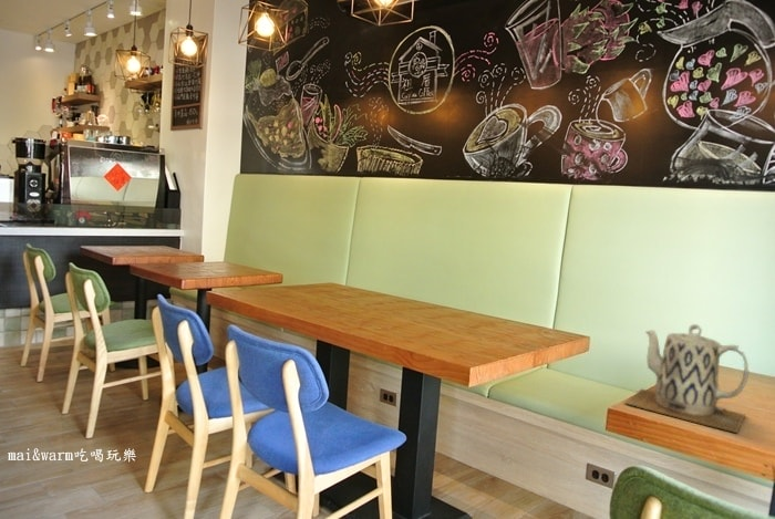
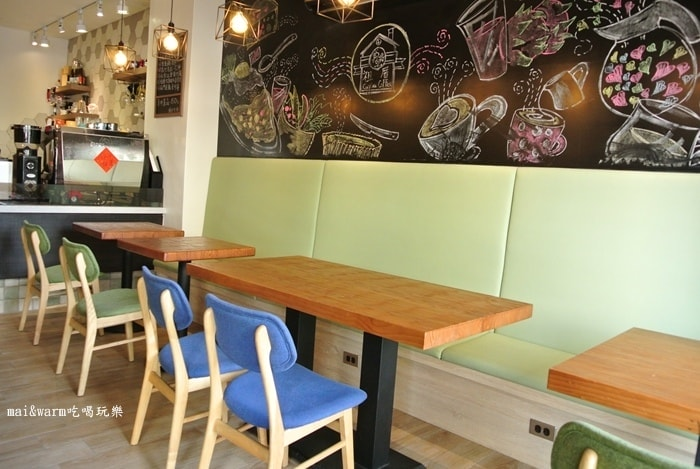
- teapot [623,323,750,434]
